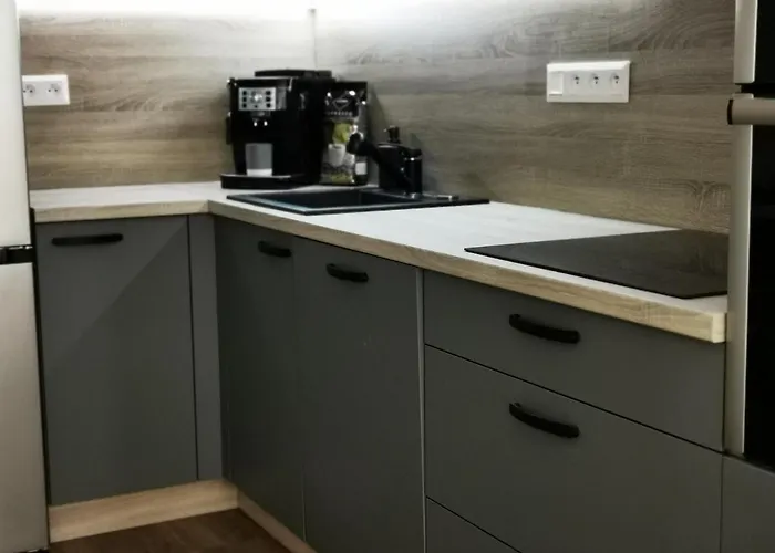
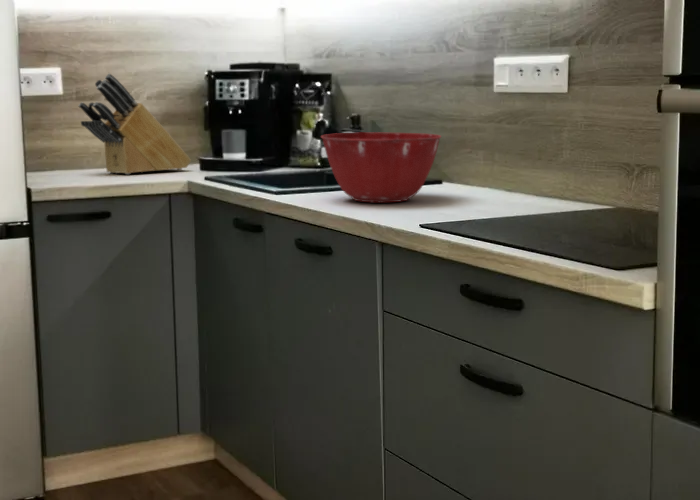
+ mixing bowl [320,131,442,204]
+ knife block [78,73,192,175]
